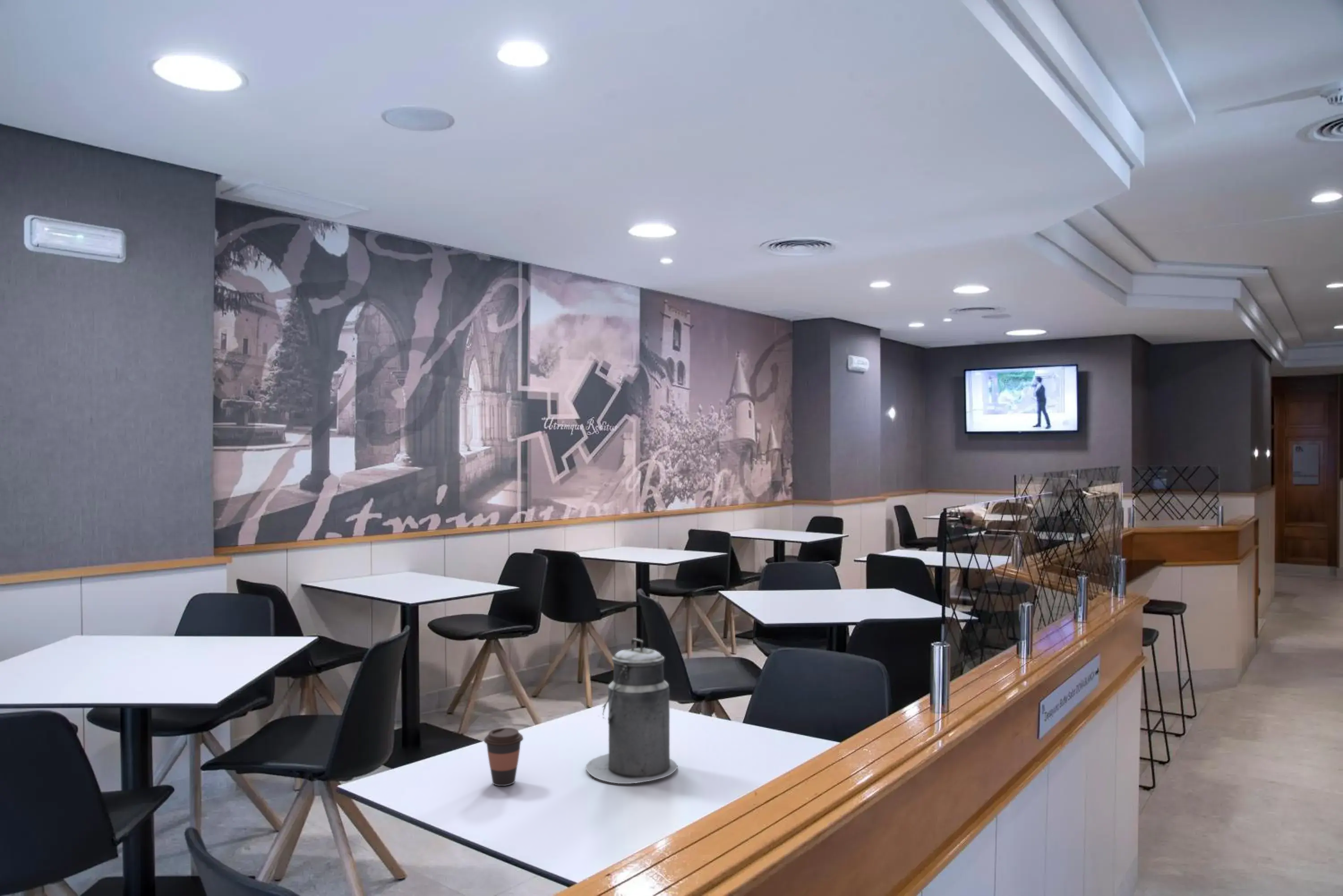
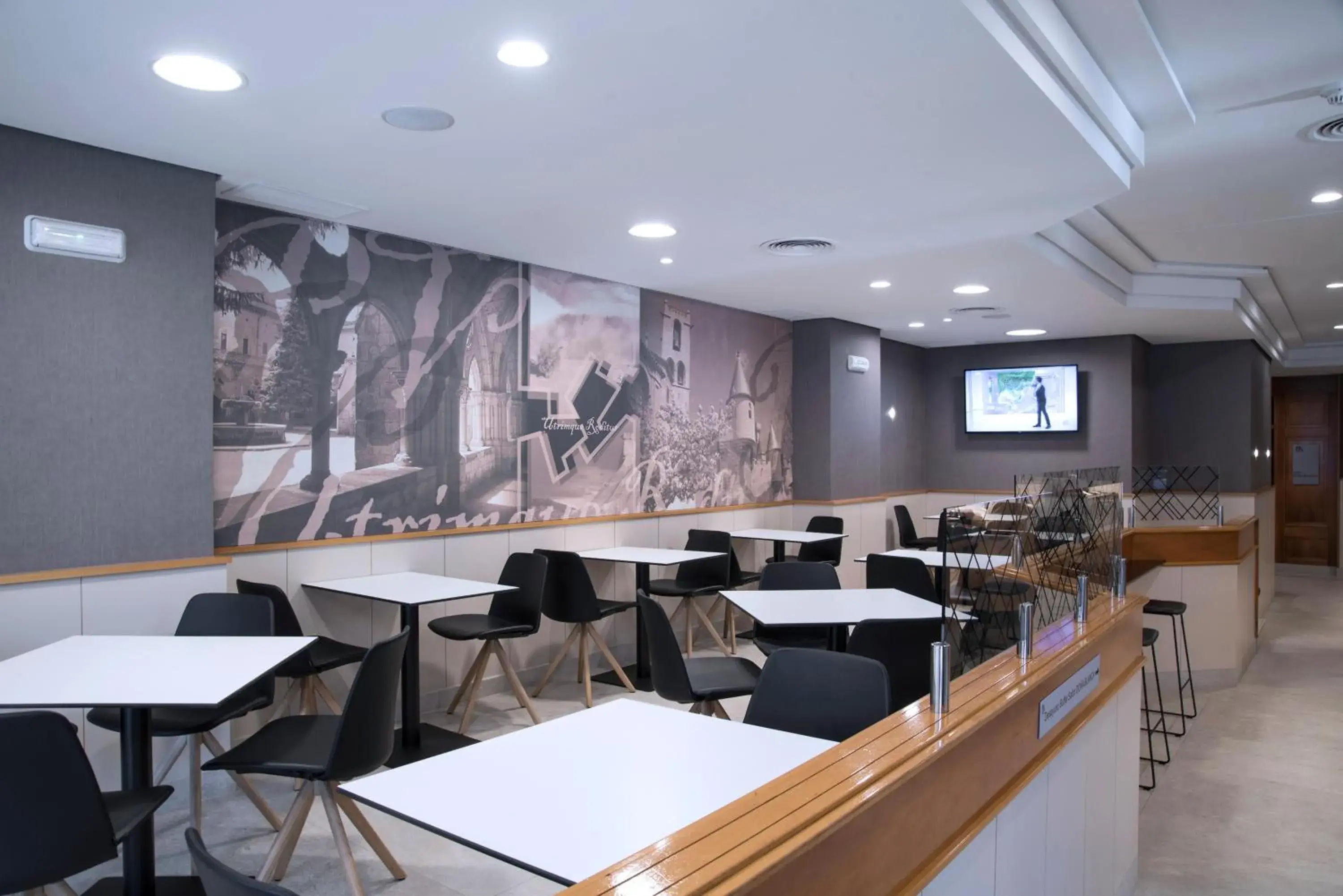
- coffee cup [483,727,524,786]
- canister [586,638,678,784]
